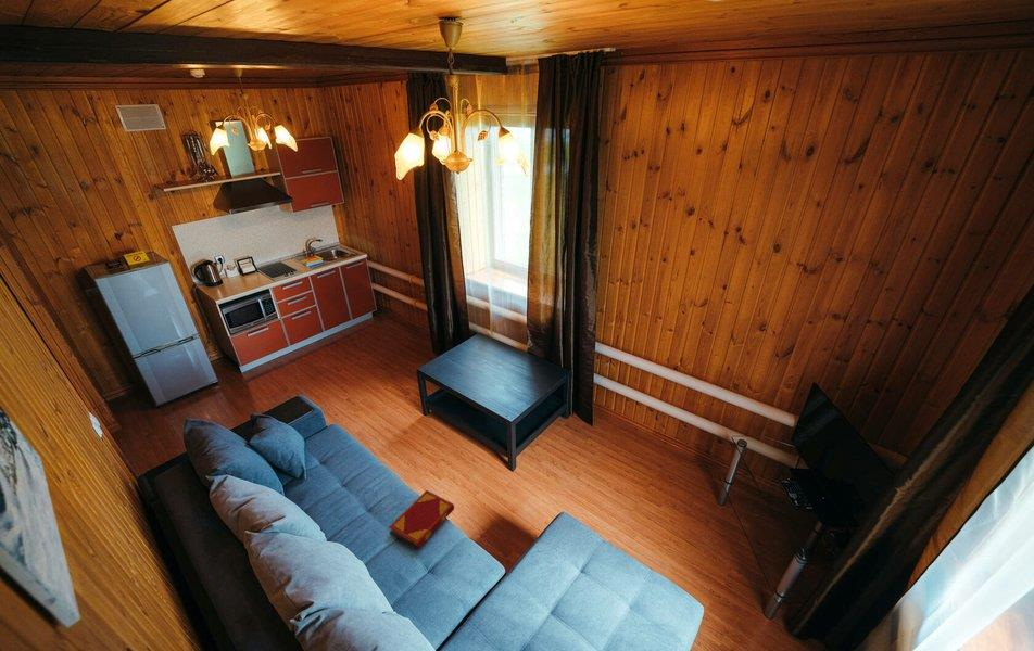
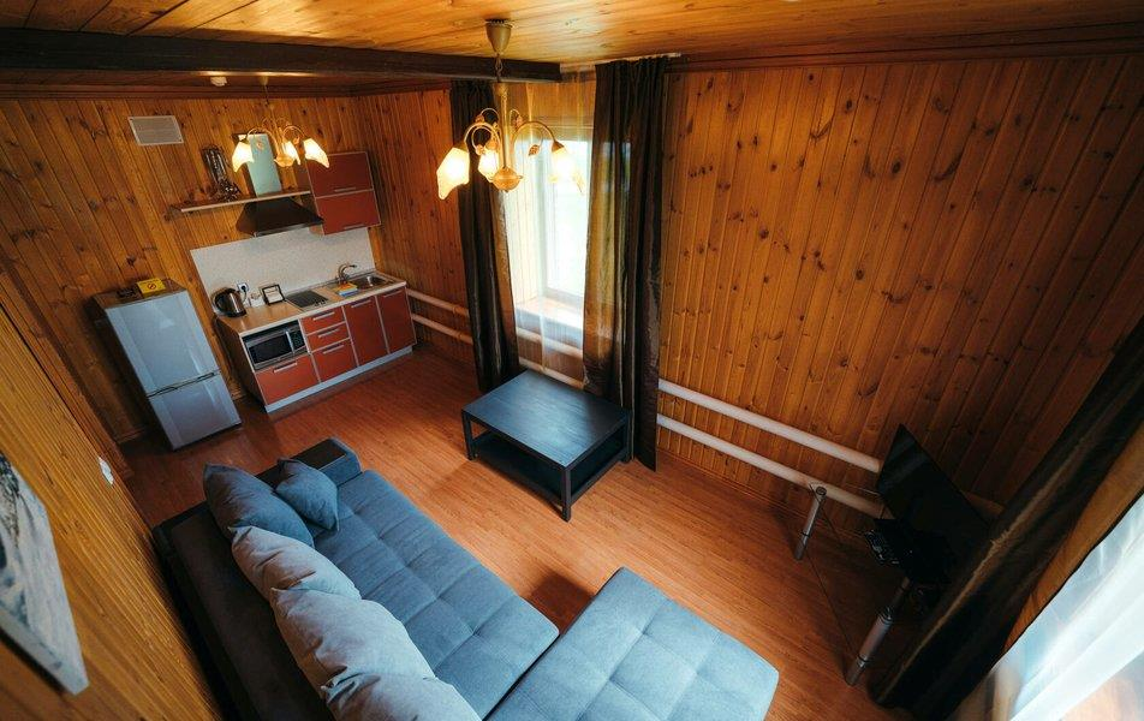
- hardback book [389,489,455,550]
